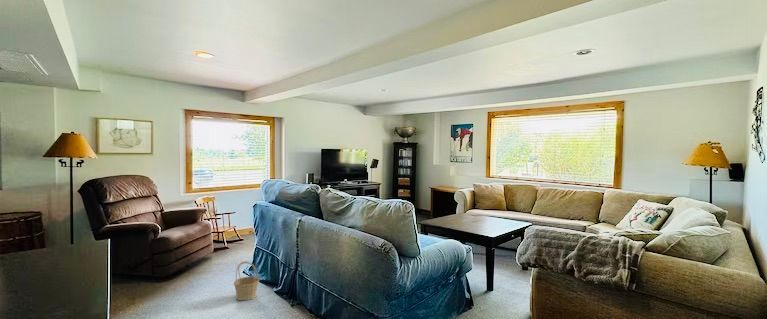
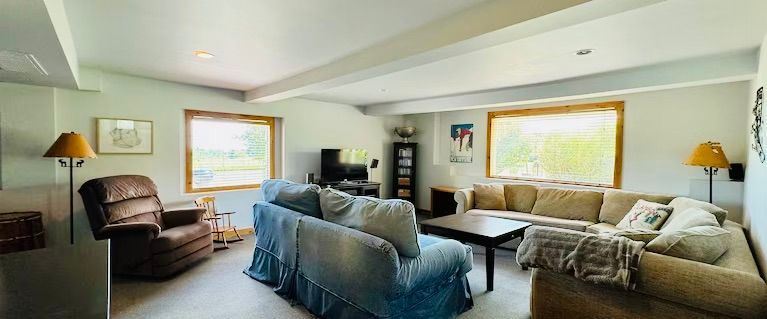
- basket [233,260,260,301]
